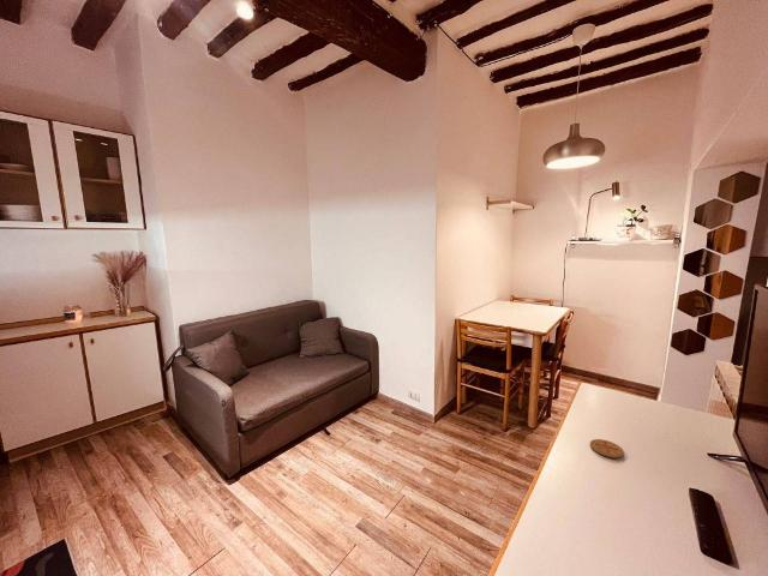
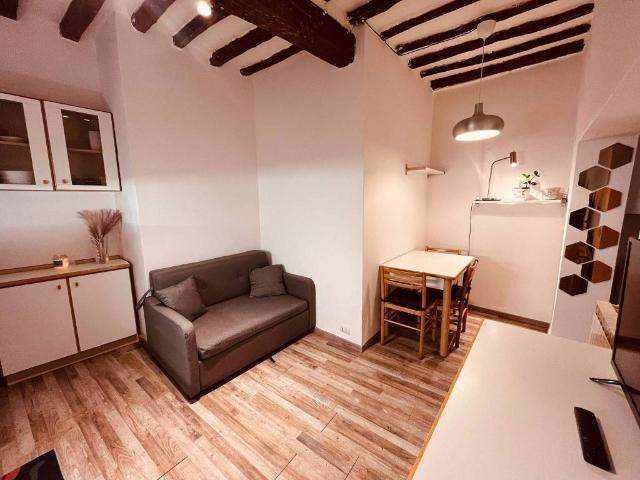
- coaster [589,438,625,460]
